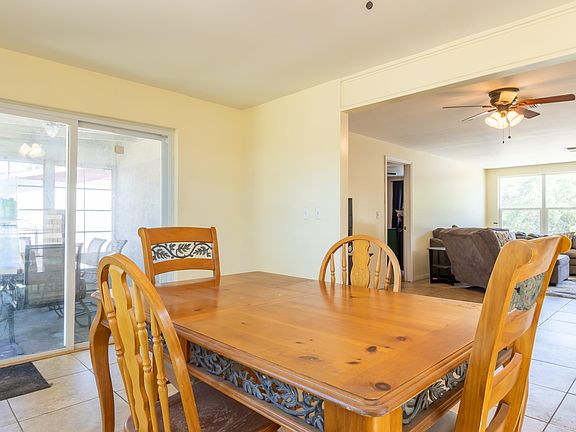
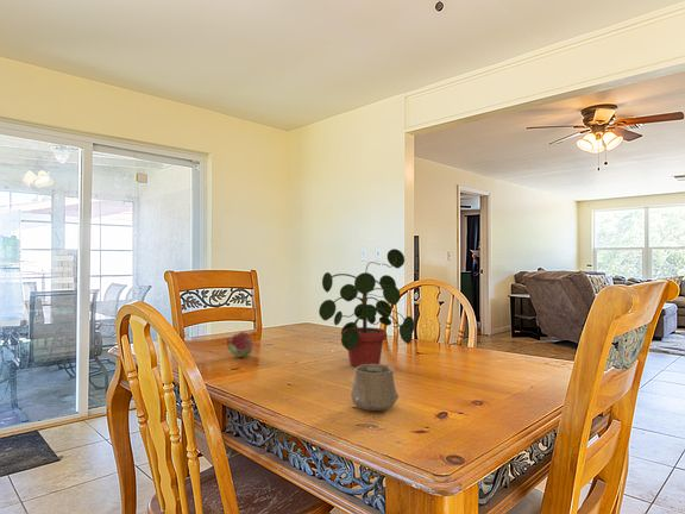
+ potted plant [318,247,416,368]
+ cup [351,363,400,412]
+ fruit [225,331,254,358]
